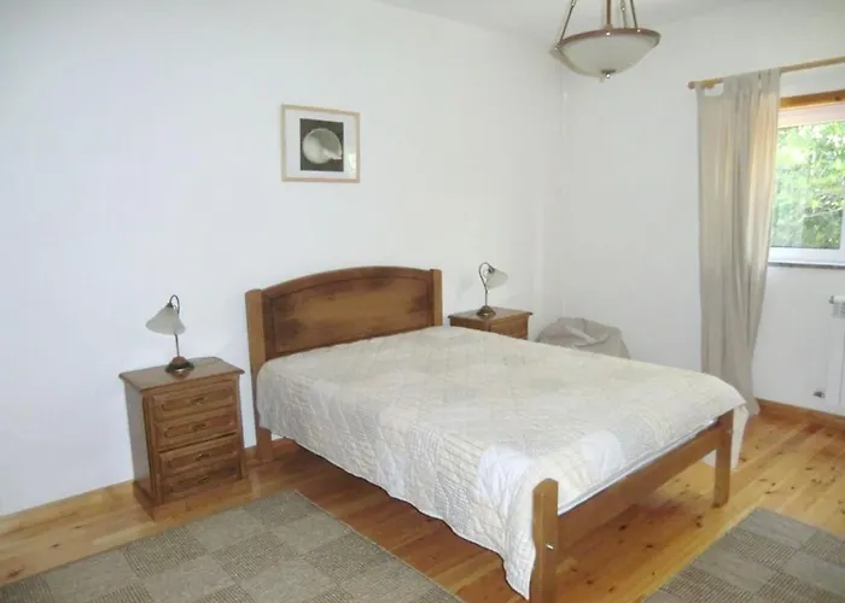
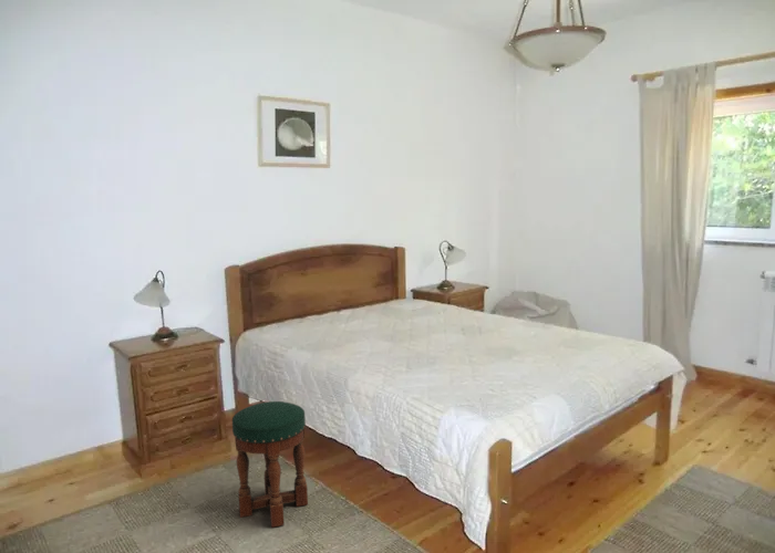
+ stool [231,400,309,529]
